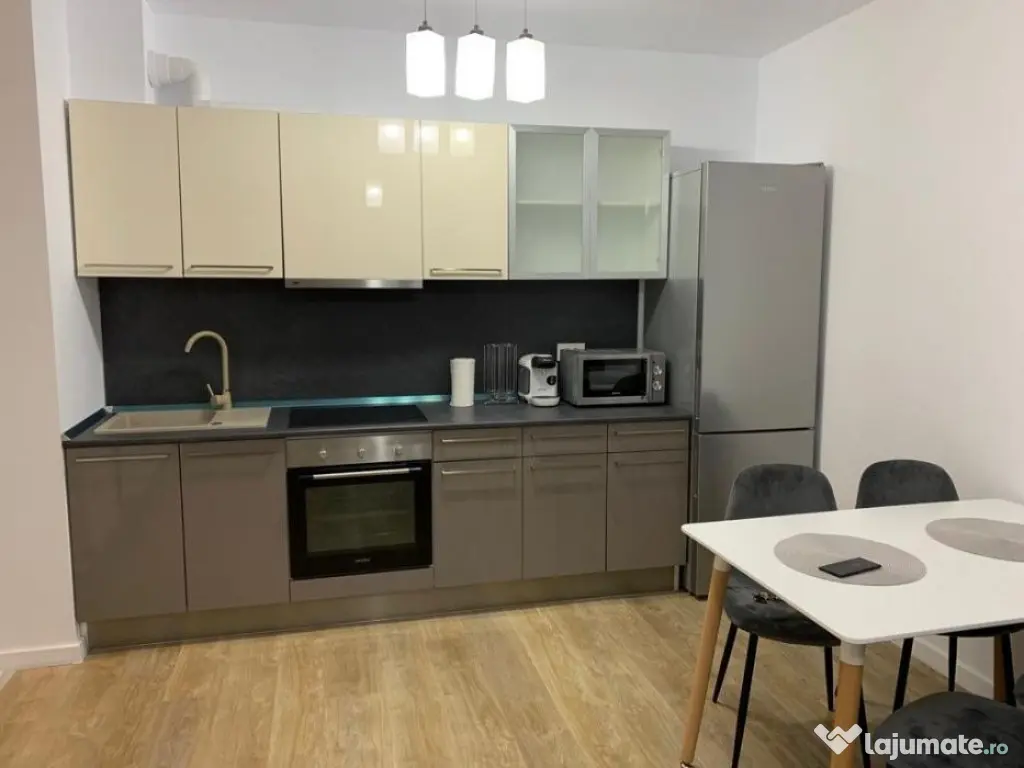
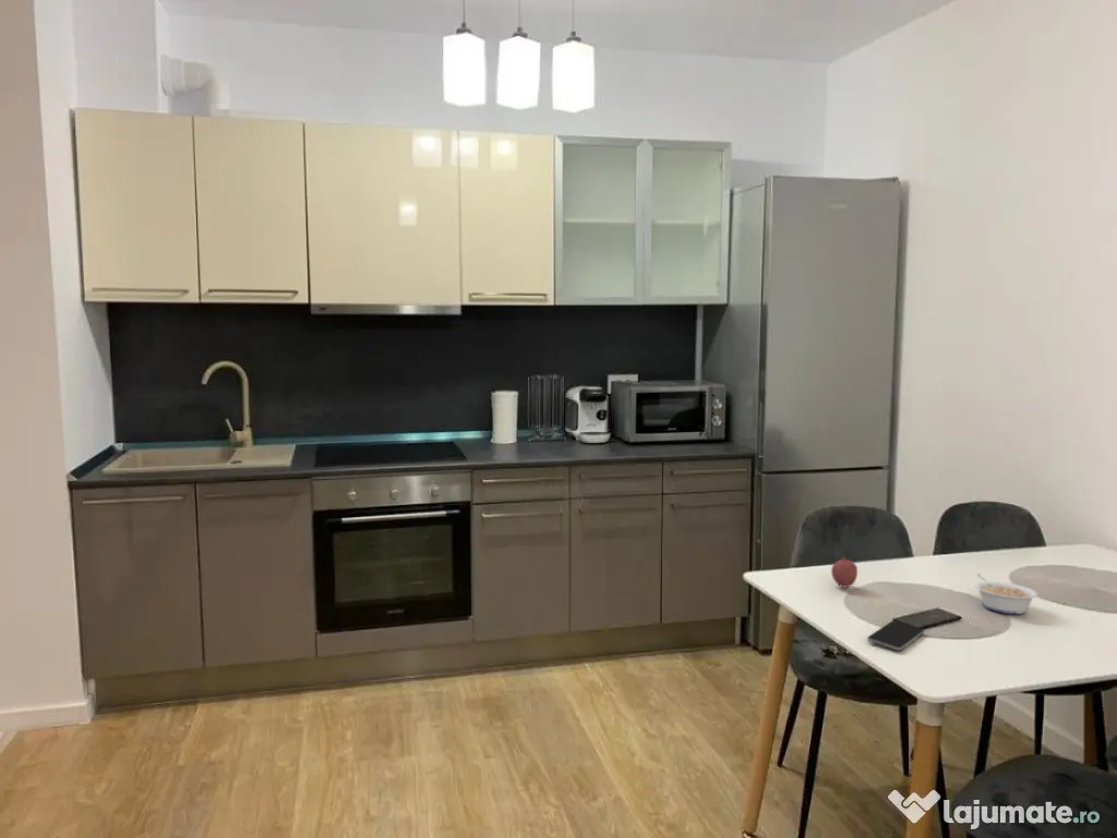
+ smartphone [866,620,925,651]
+ legume [973,573,1040,615]
+ fruit [830,556,858,589]
